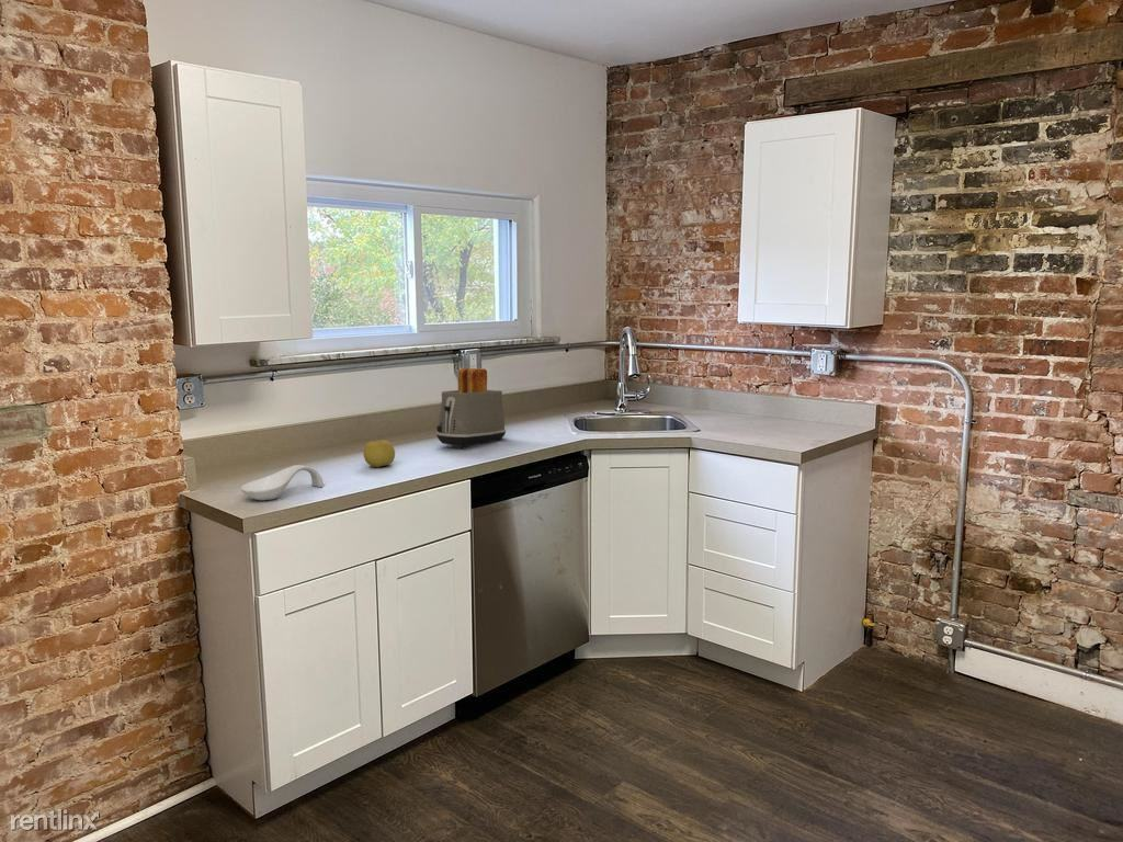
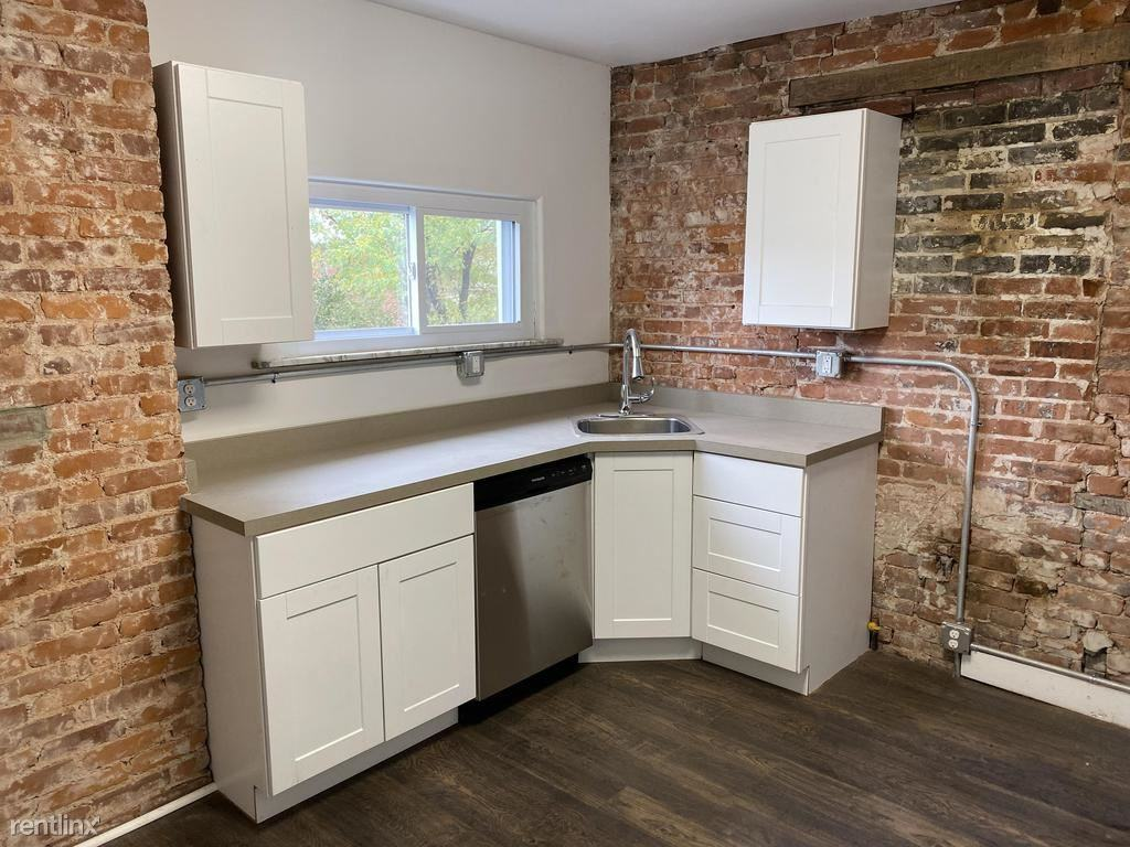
- toaster [435,367,507,450]
- spoon rest [240,464,325,501]
- fruit [362,439,396,468]
